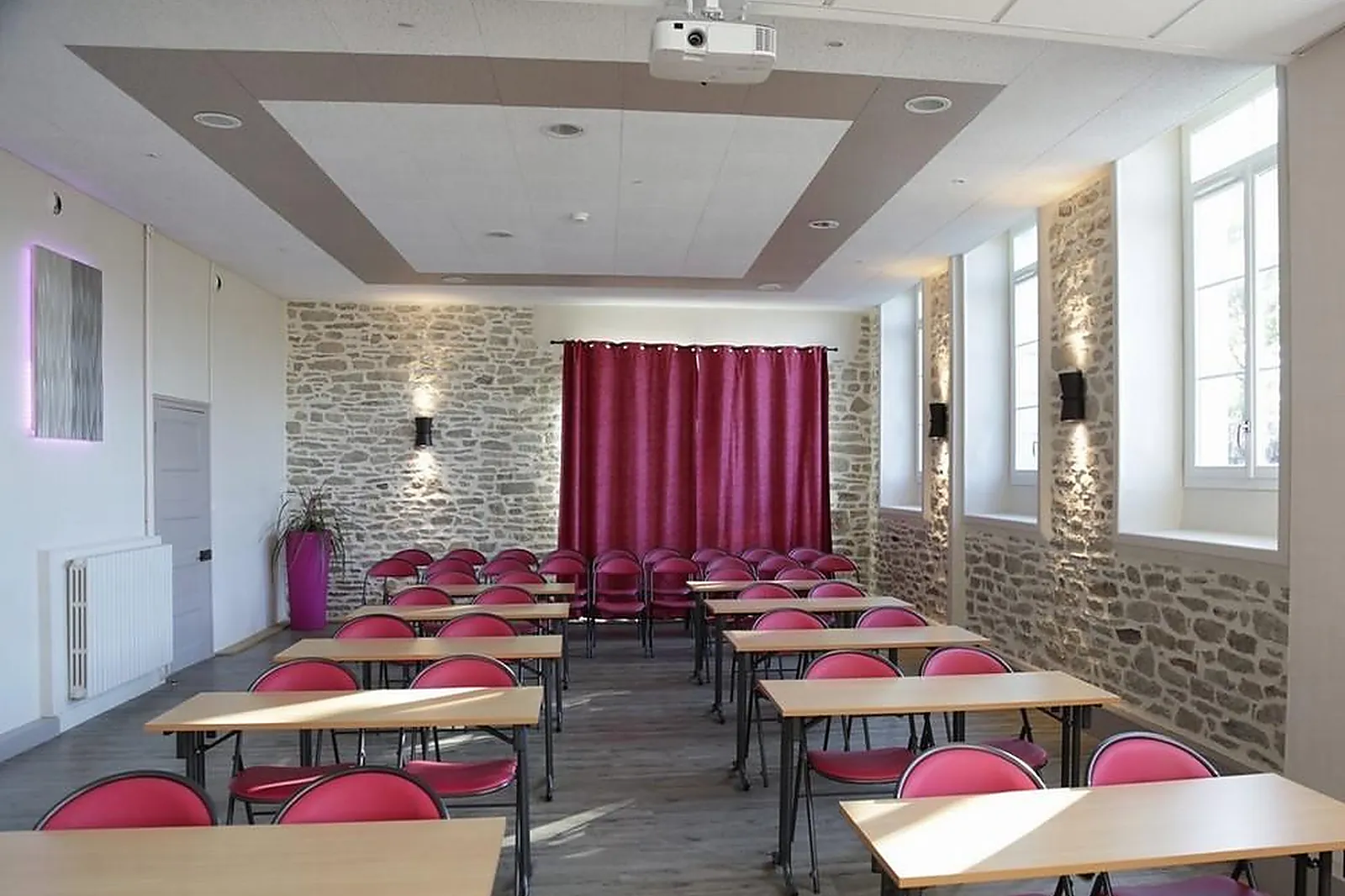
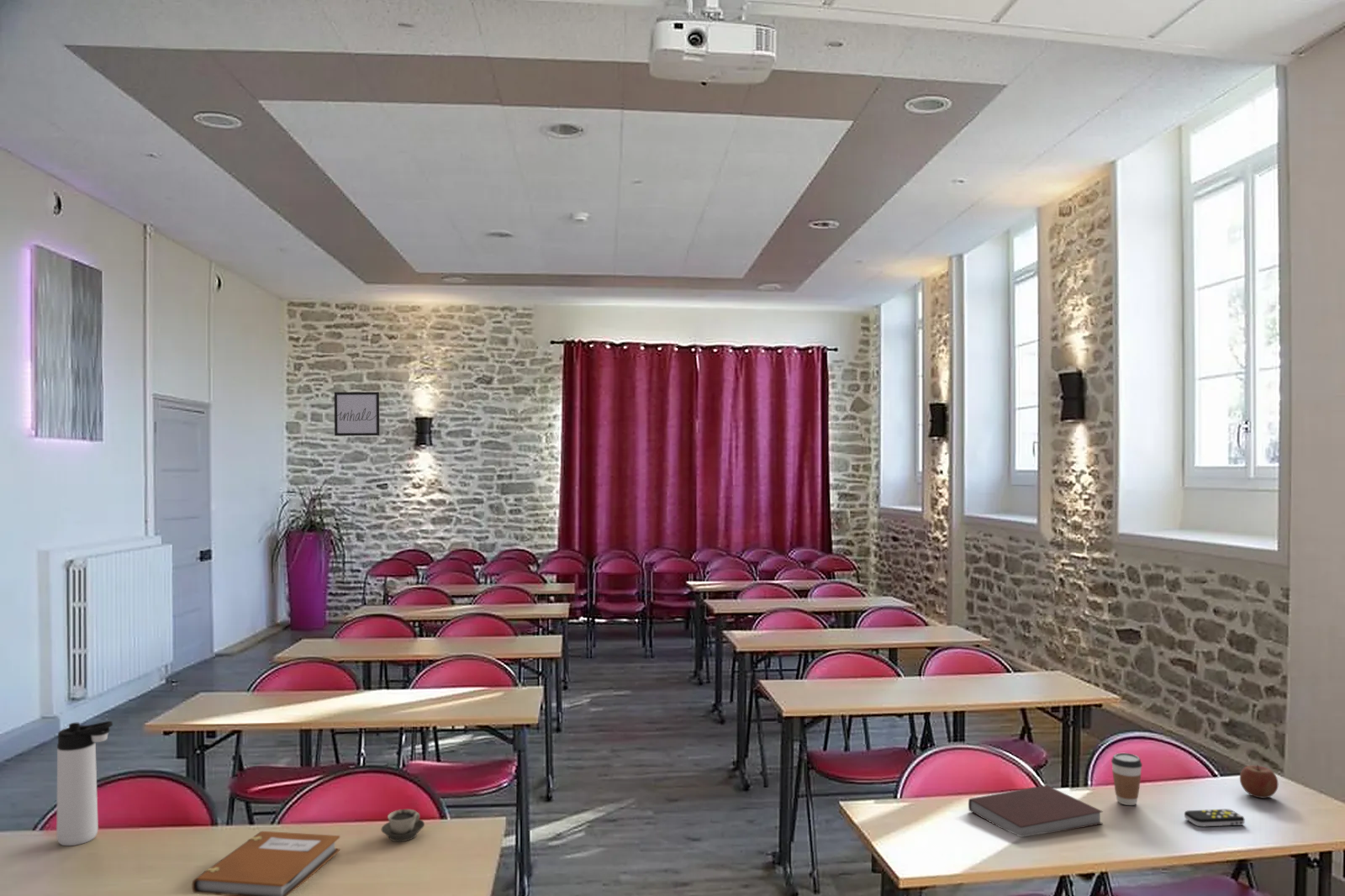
+ coffee cup [1110,752,1143,806]
+ thermos bottle [55,720,113,846]
+ cup [381,809,425,842]
+ notebook [192,830,340,896]
+ wall art [334,391,381,436]
+ remote control [1184,808,1245,827]
+ notebook [968,784,1104,838]
+ apple [1239,764,1279,799]
